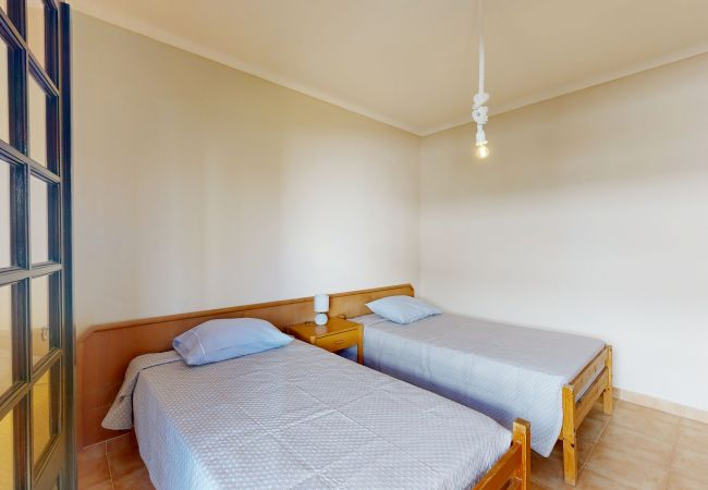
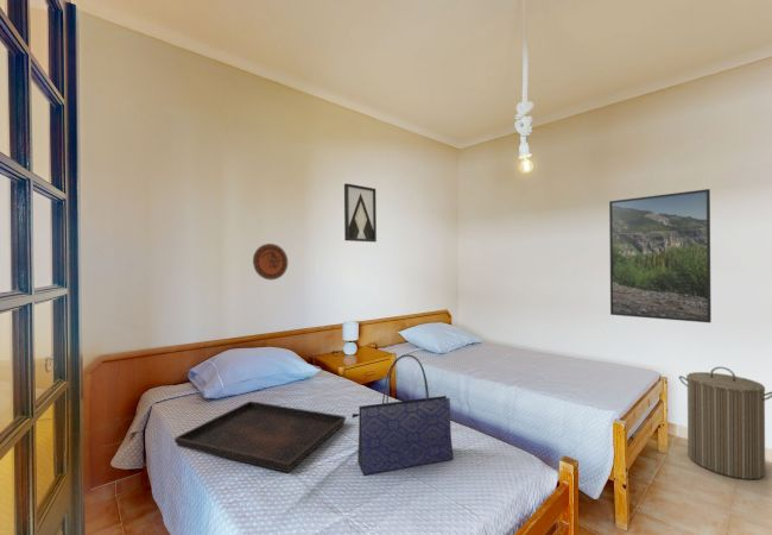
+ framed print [608,188,713,323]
+ laundry hamper [678,366,772,480]
+ serving tray [173,401,347,473]
+ wall art [343,183,378,244]
+ tote bag [350,353,455,476]
+ decorative plate [252,243,289,281]
